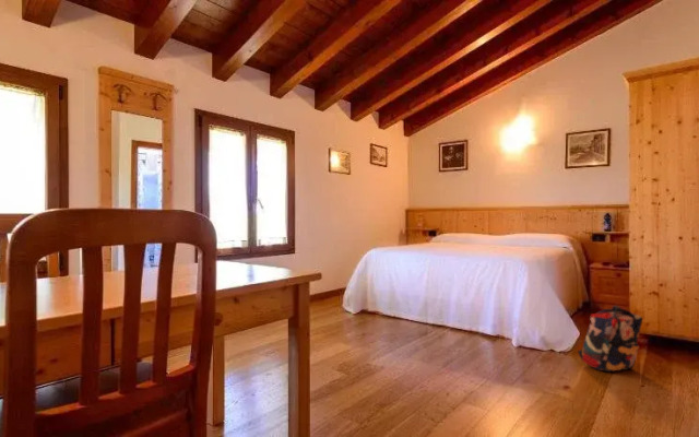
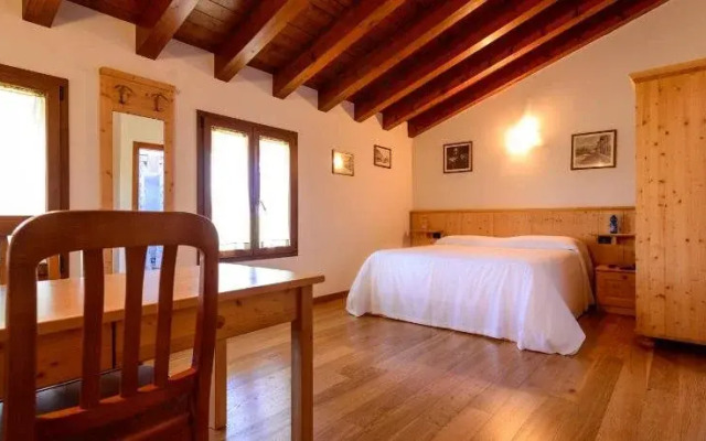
- backpack [577,305,644,374]
